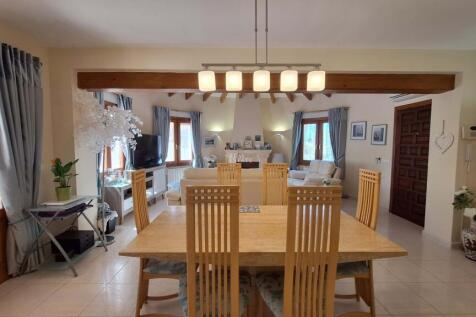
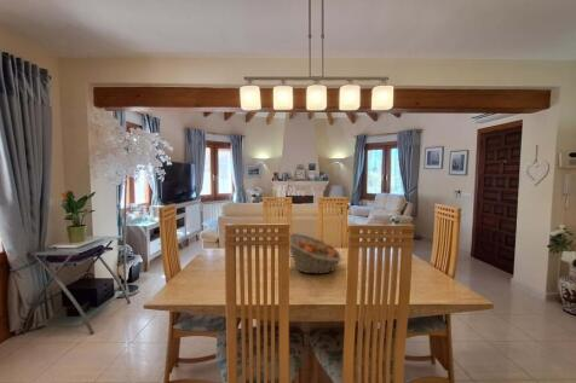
+ fruit basket [289,232,342,275]
